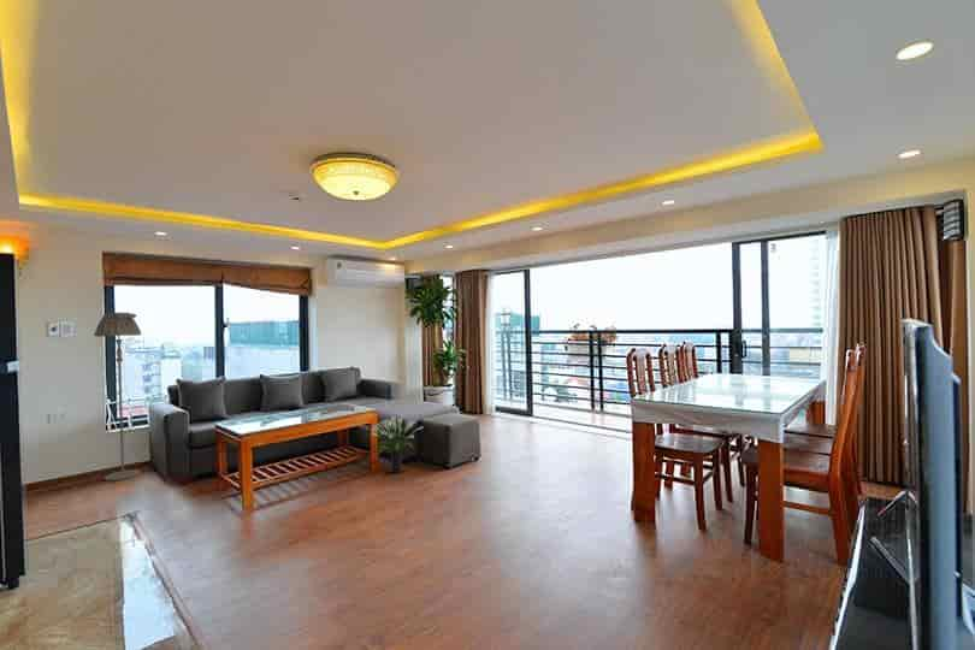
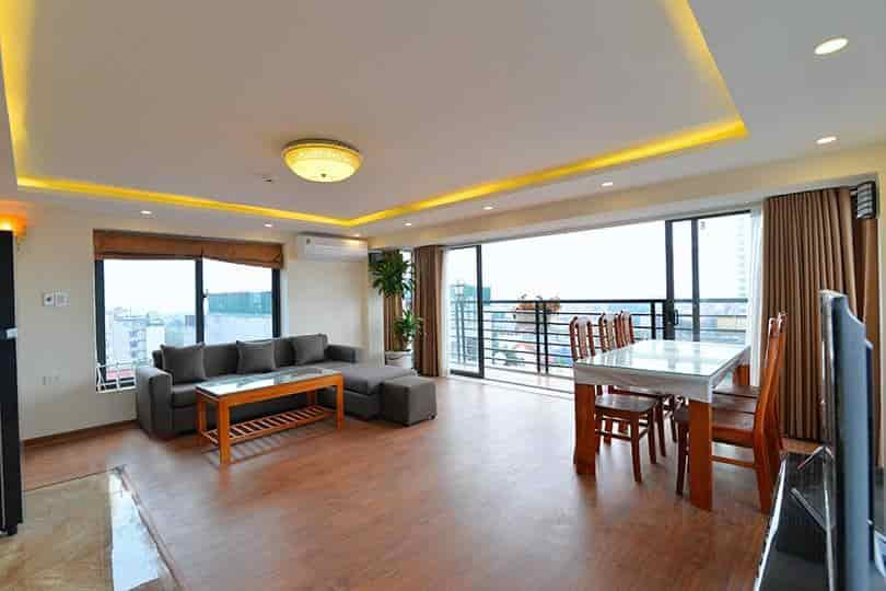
- potted plant [370,415,424,474]
- floor lamp [93,312,143,483]
